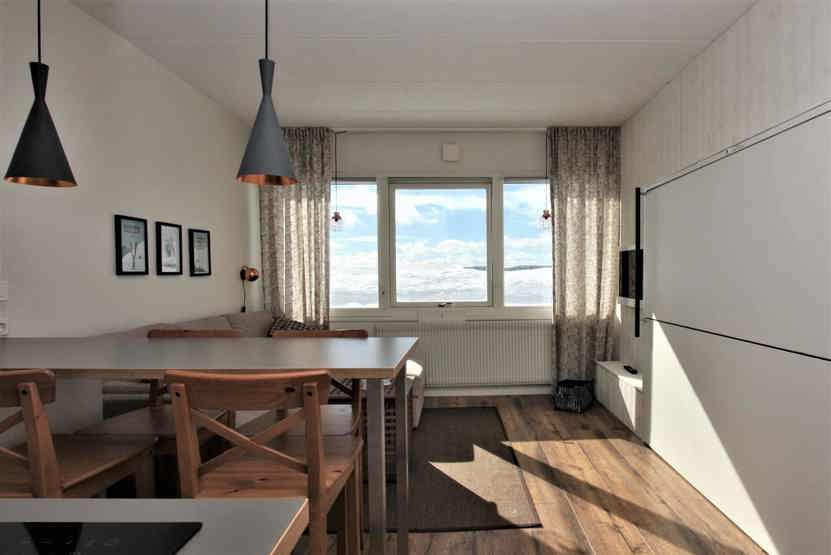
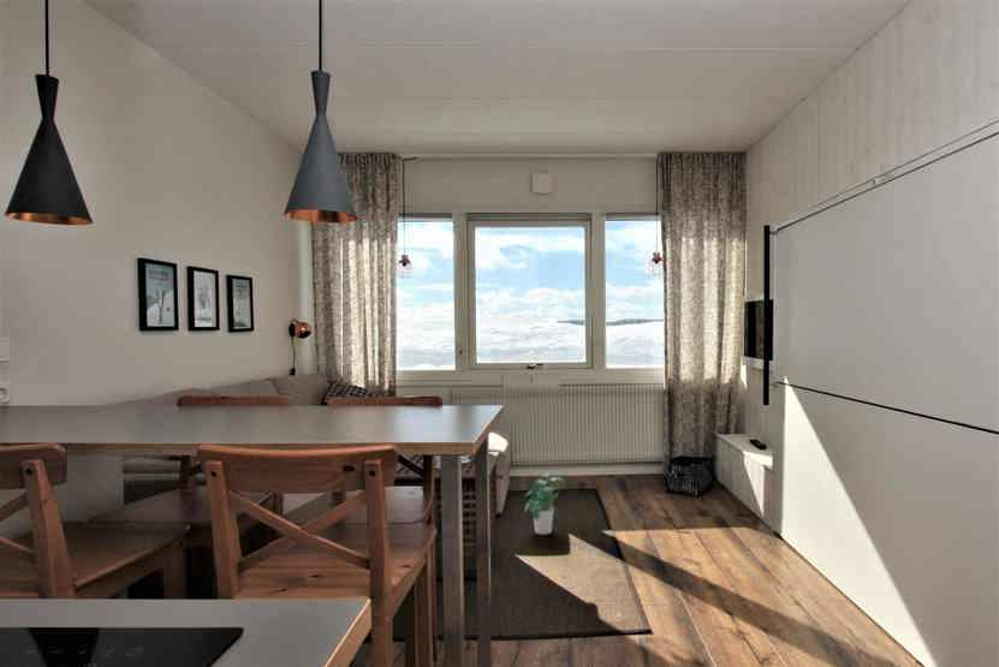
+ potted plant [523,470,566,536]
